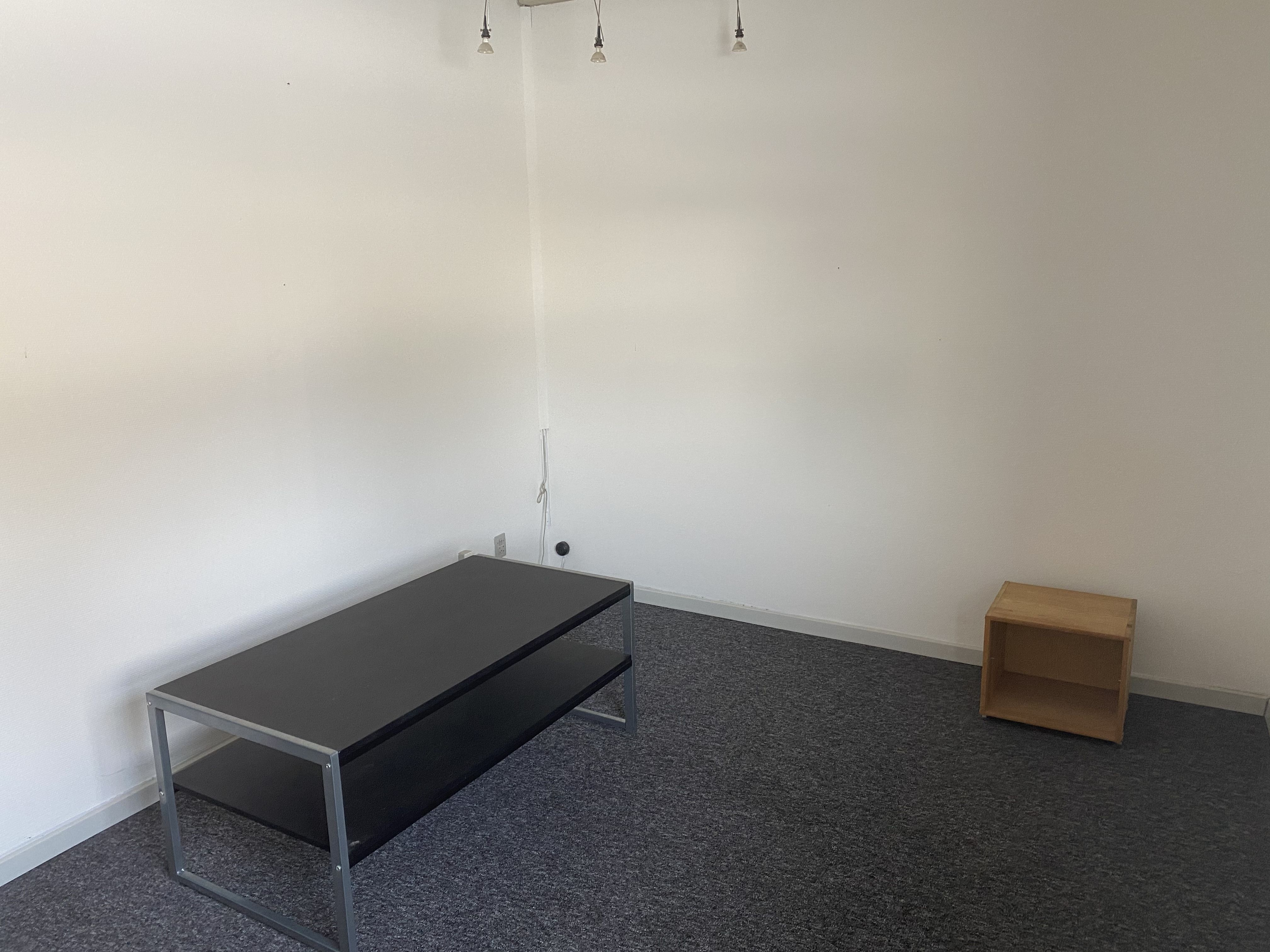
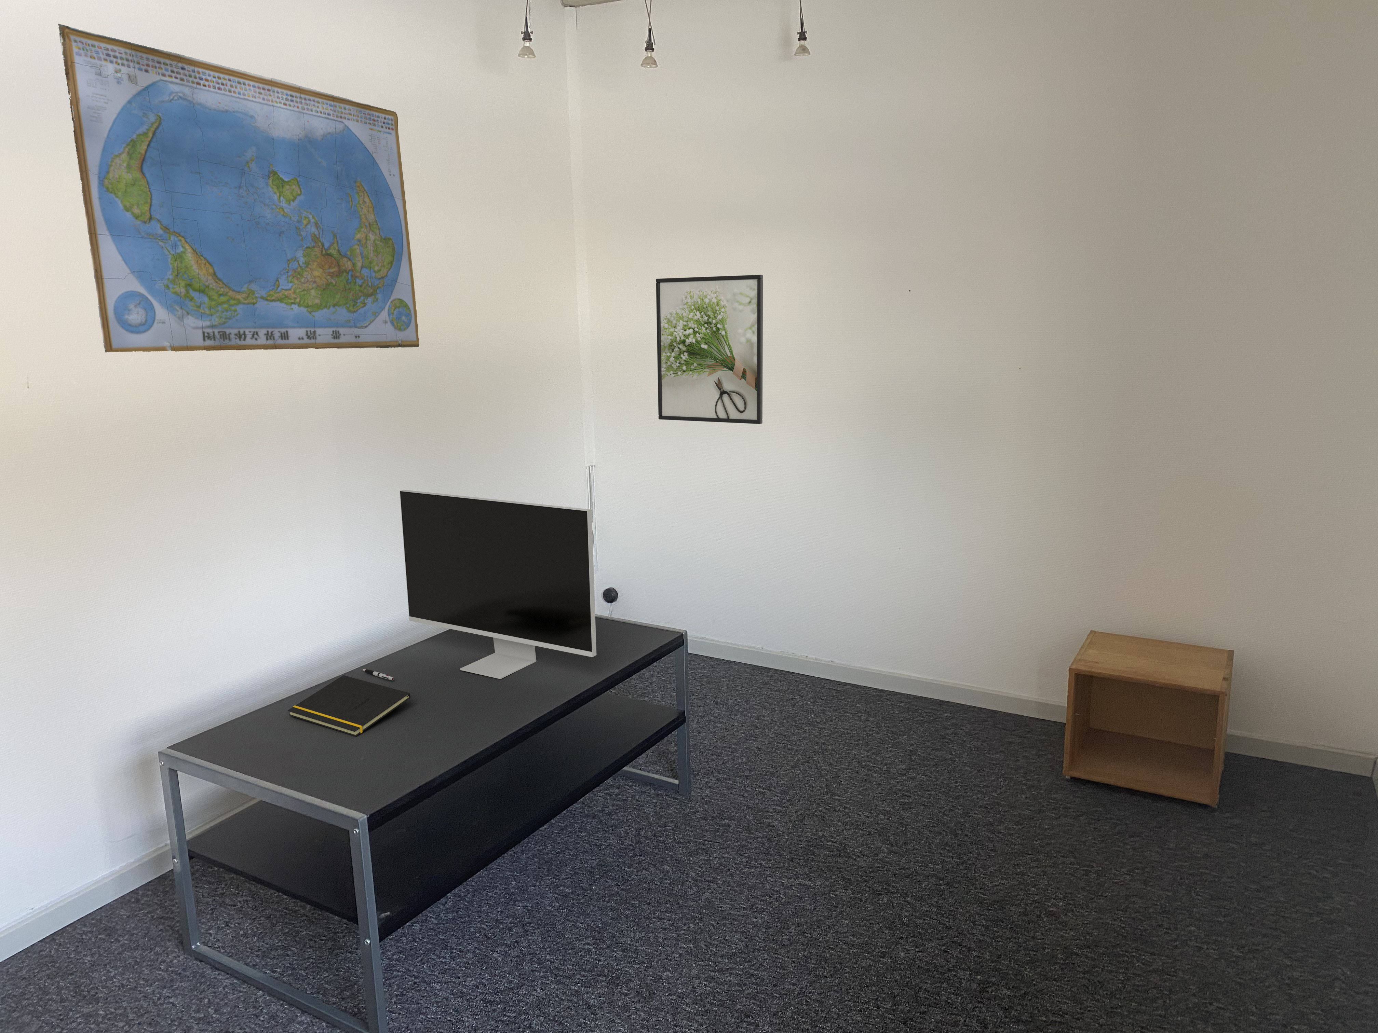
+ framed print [655,275,763,424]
+ notepad [288,675,411,737]
+ world map [58,23,420,353]
+ monitor [399,489,597,679]
+ pen [362,668,394,680]
